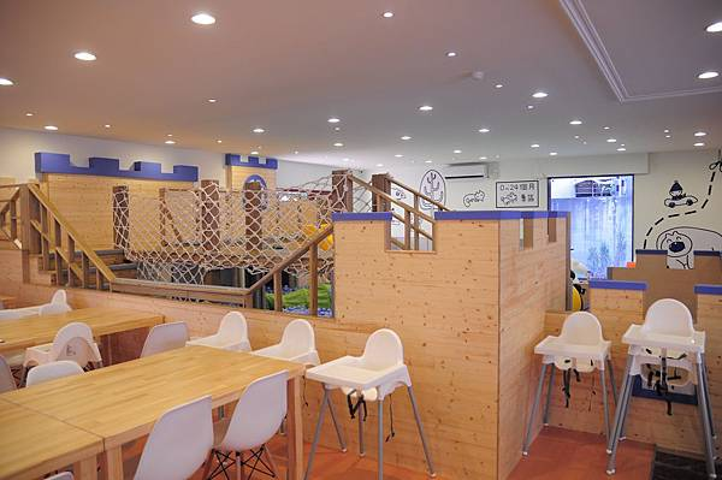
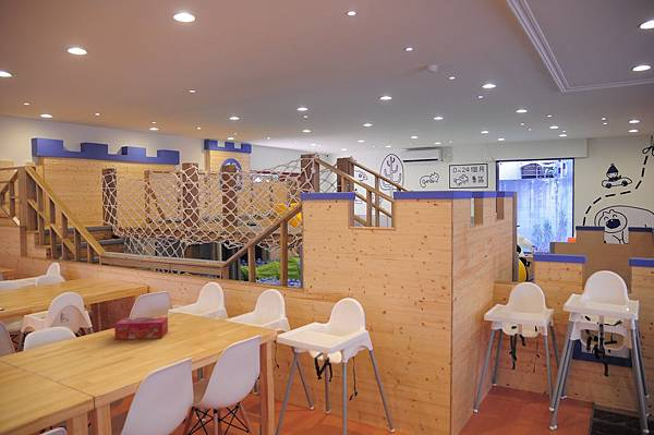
+ tissue box [113,316,169,340]
